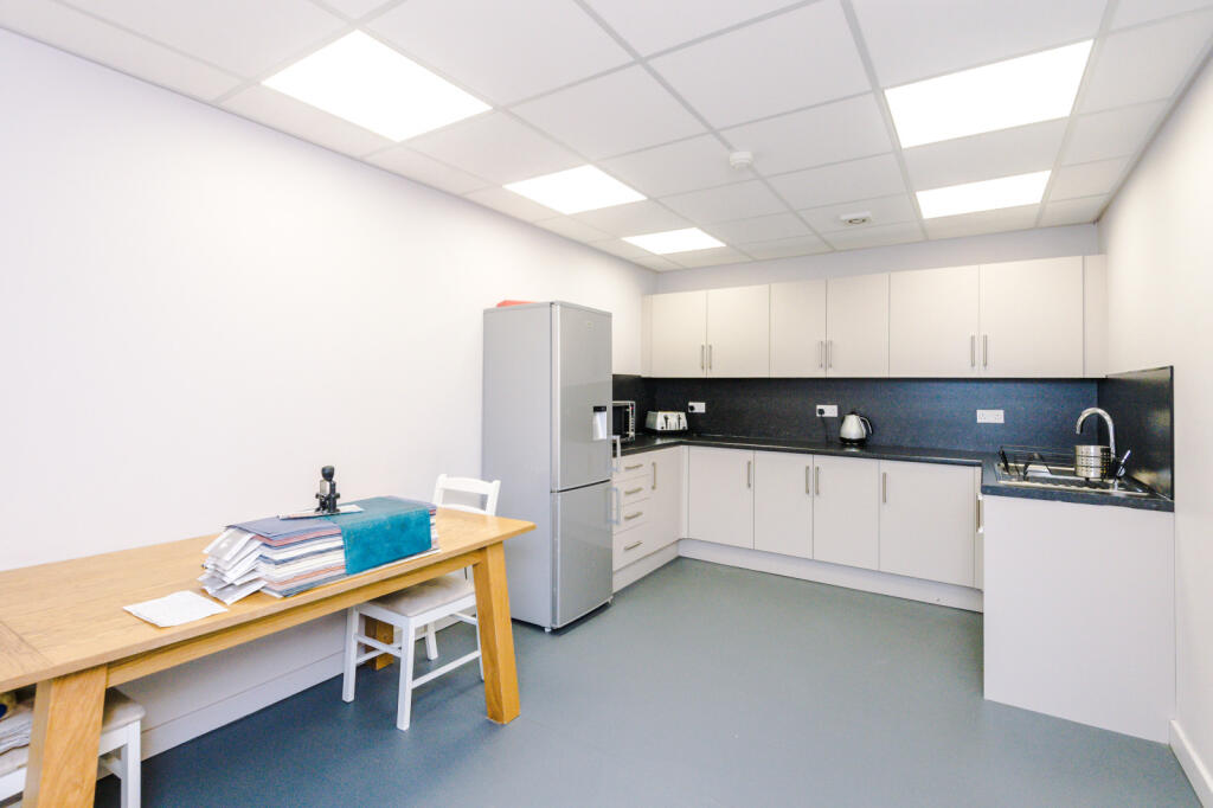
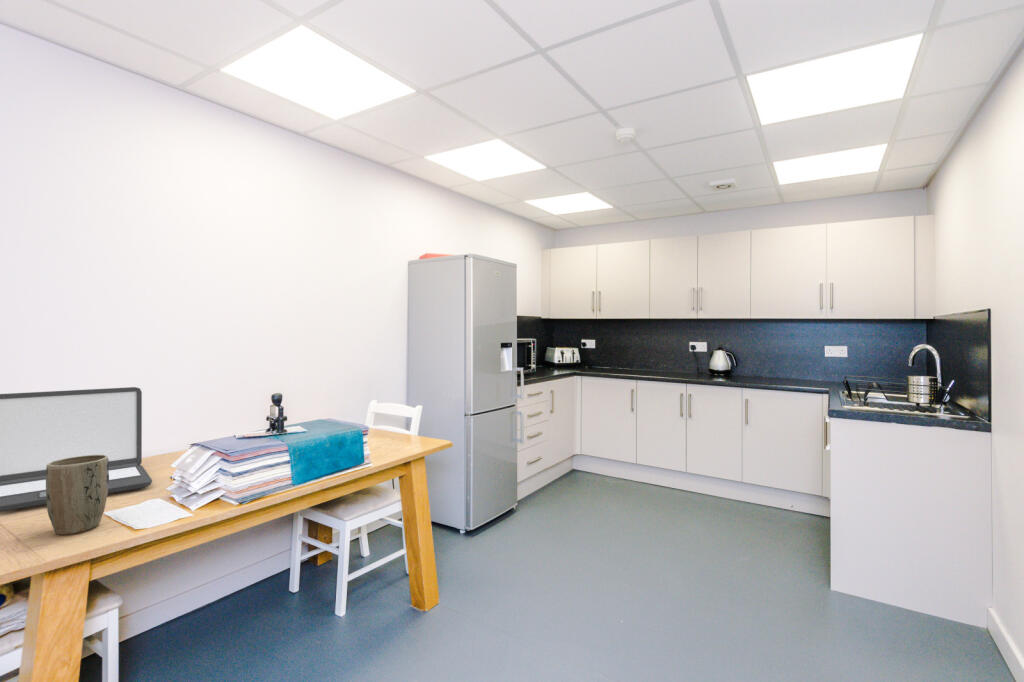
+ laptop [0,386,153,513]
+ plant pot [46,455,109,536]
